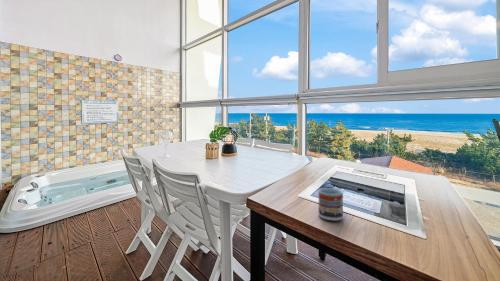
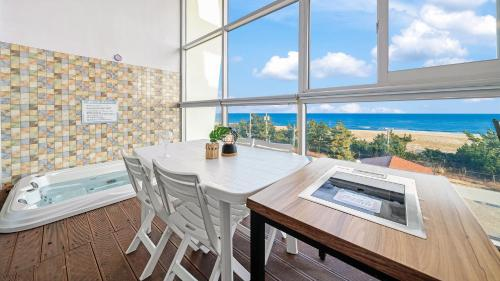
- cup [317,187,344,222]
